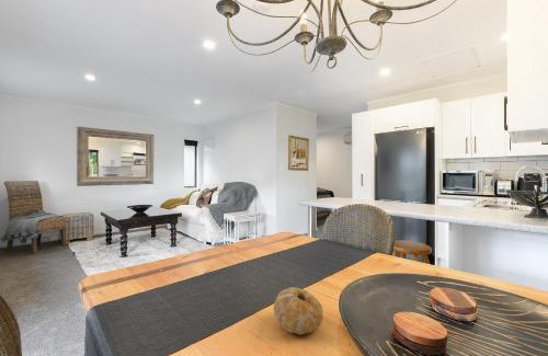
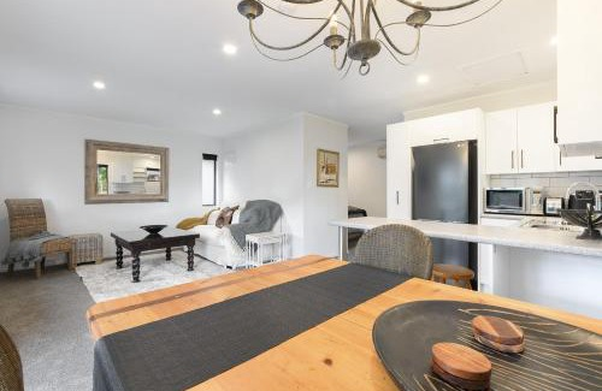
- fruit [273,286,324,335]
